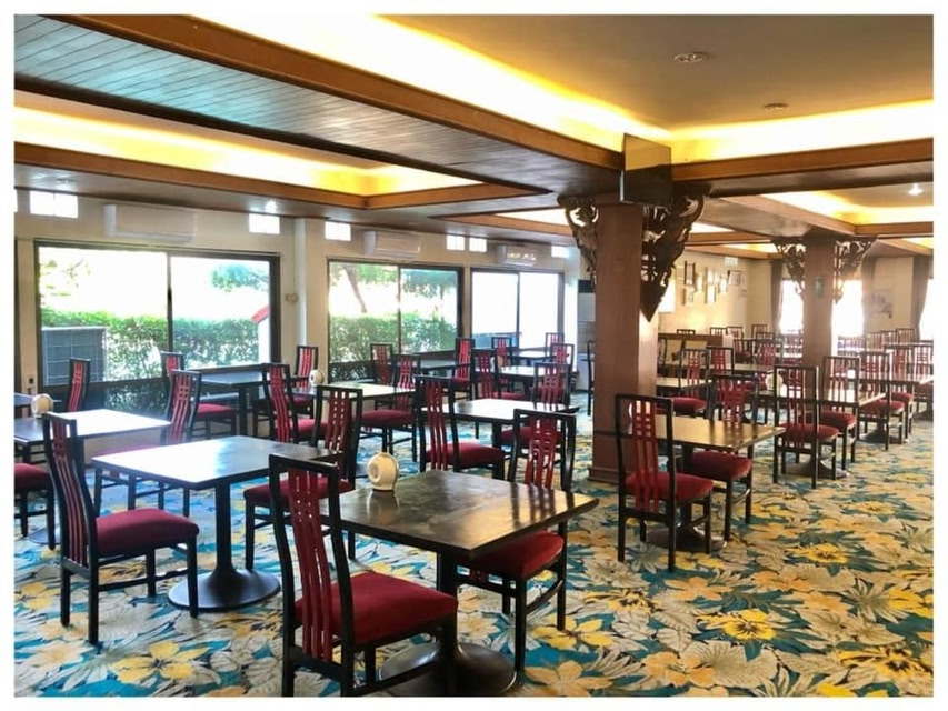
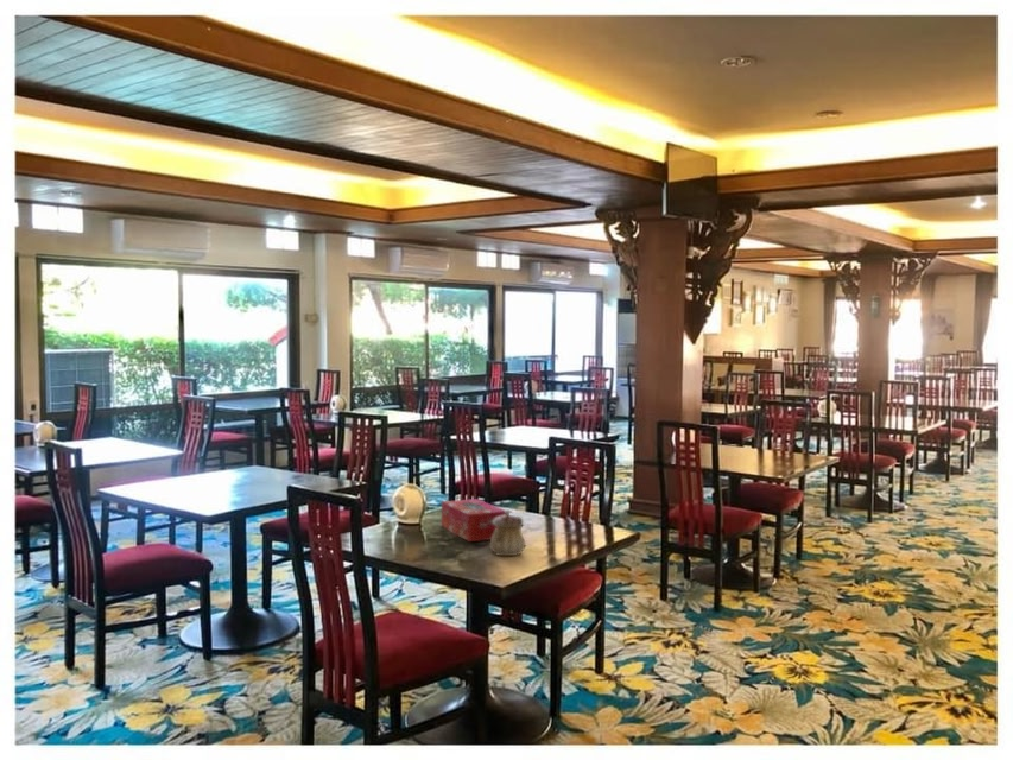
+ teapot [489,508,527,557]
+ tissue box [441,498,506,543]
